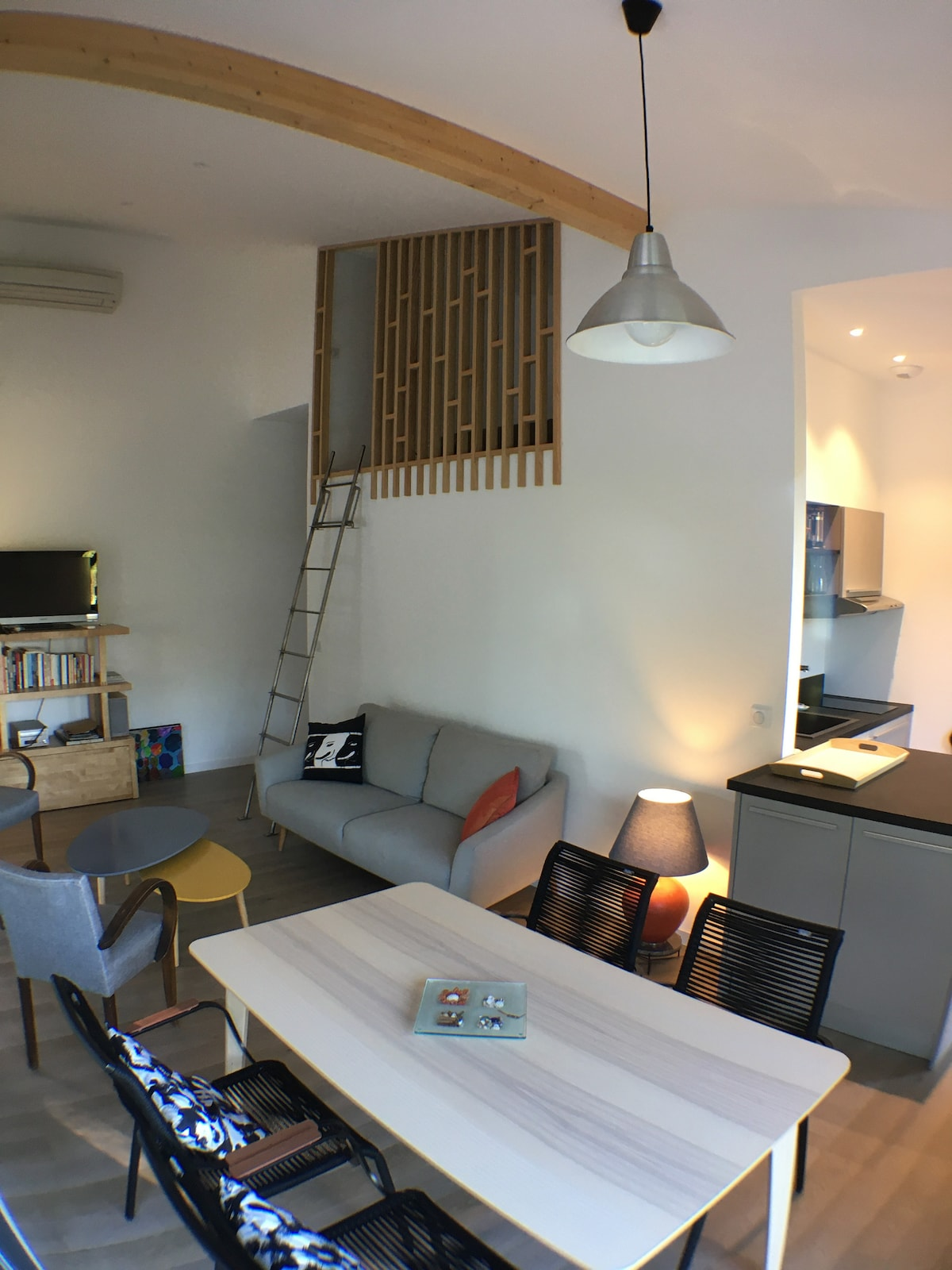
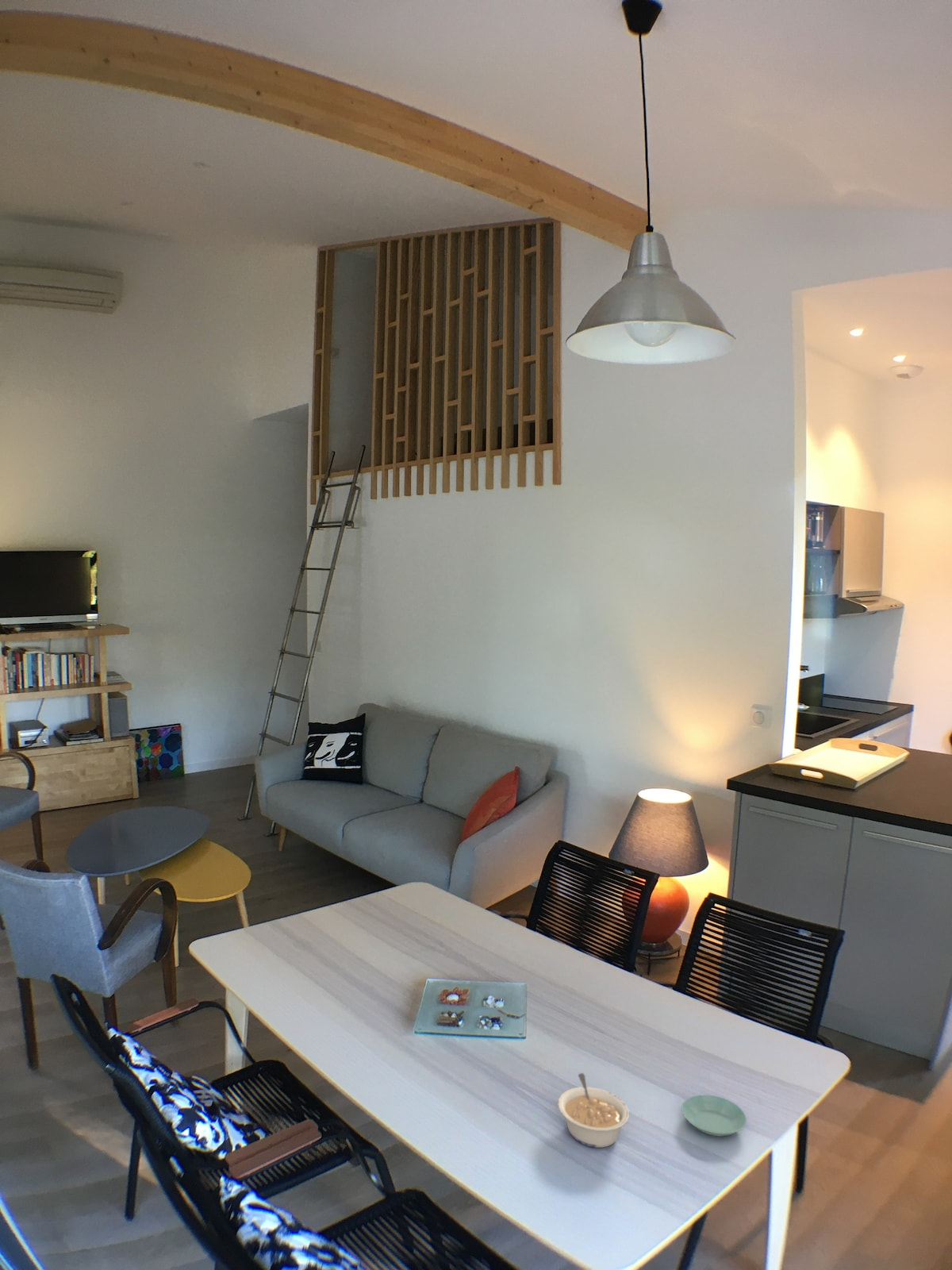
+ saucer [681,1094,747,1137]
+ legume [557,1072,630,1149]
